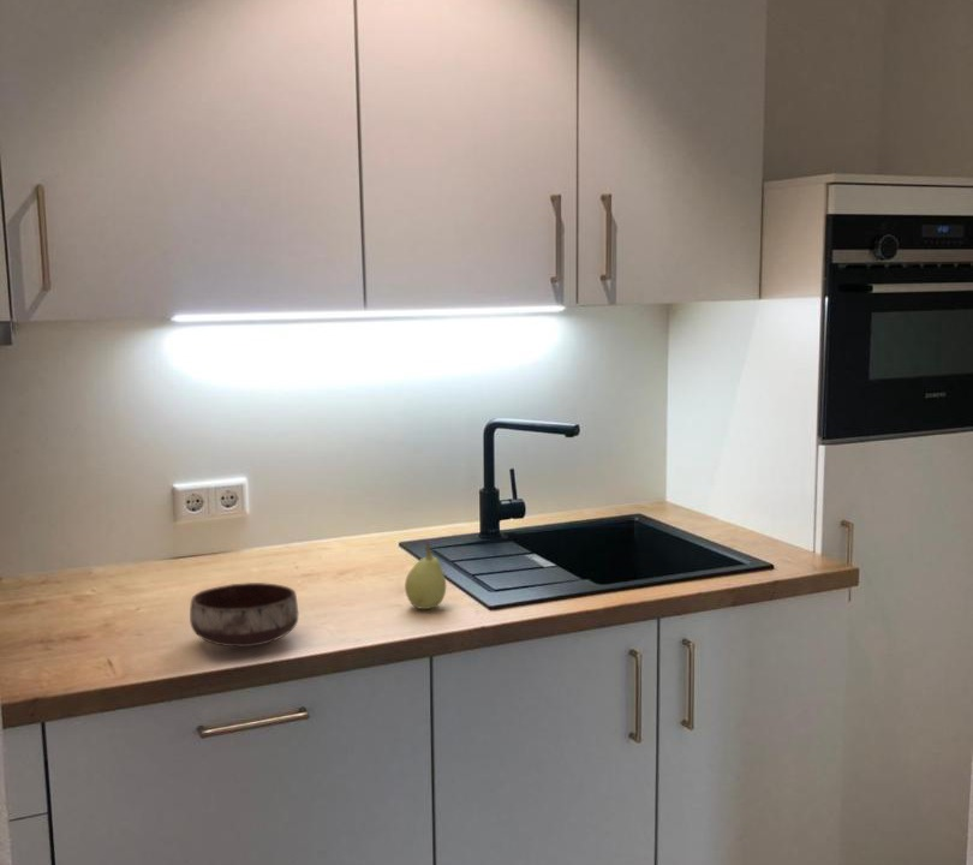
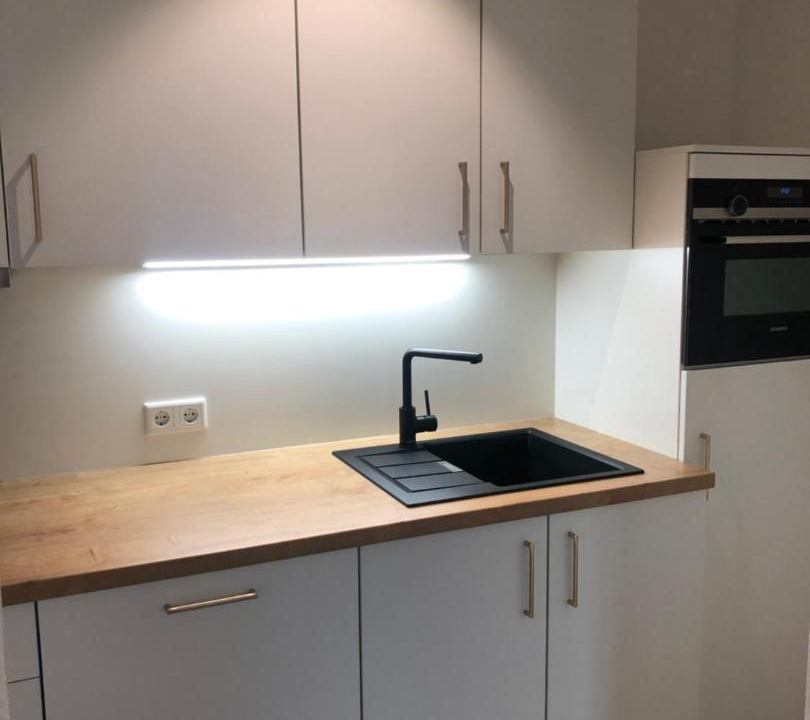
- bowl [189,581,299,648]
- fruit [404,541,447,610]
